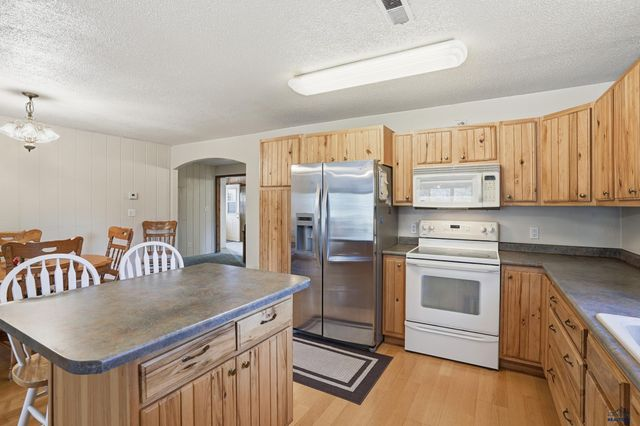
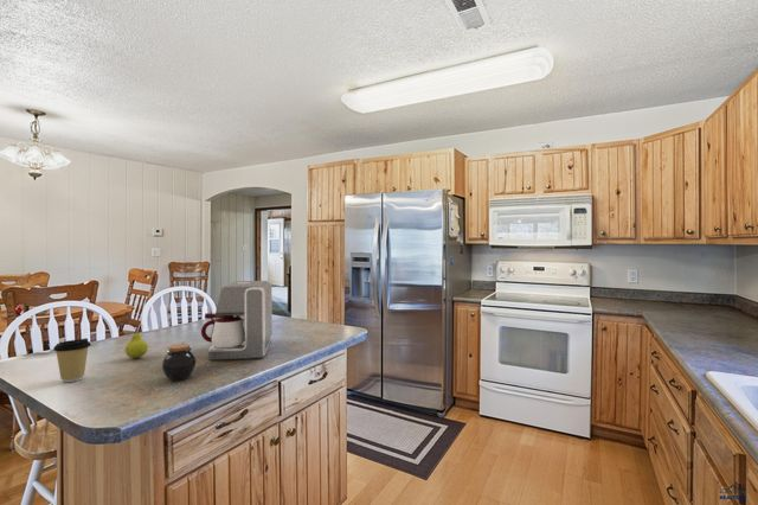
+ coffee cup [52,338,92,383]
+ jar [161,343,197,382]
+ coffee maker [200,280,274,362]
+ fruit [124,324,149,360]
